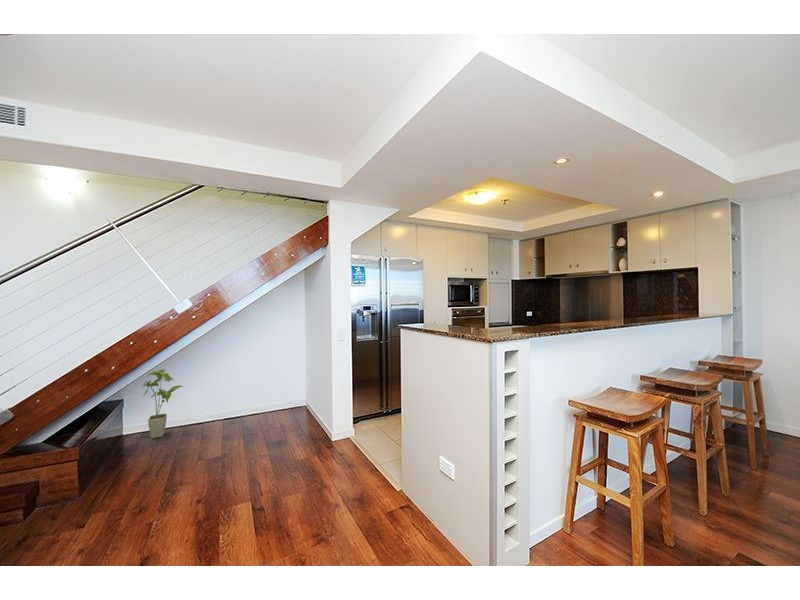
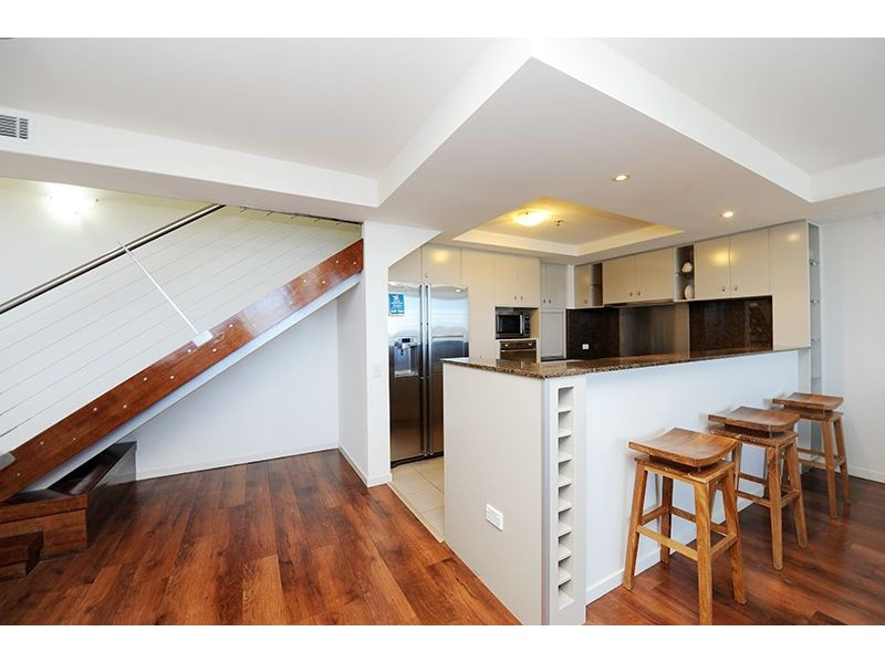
- house plant [141,368,185,439]
